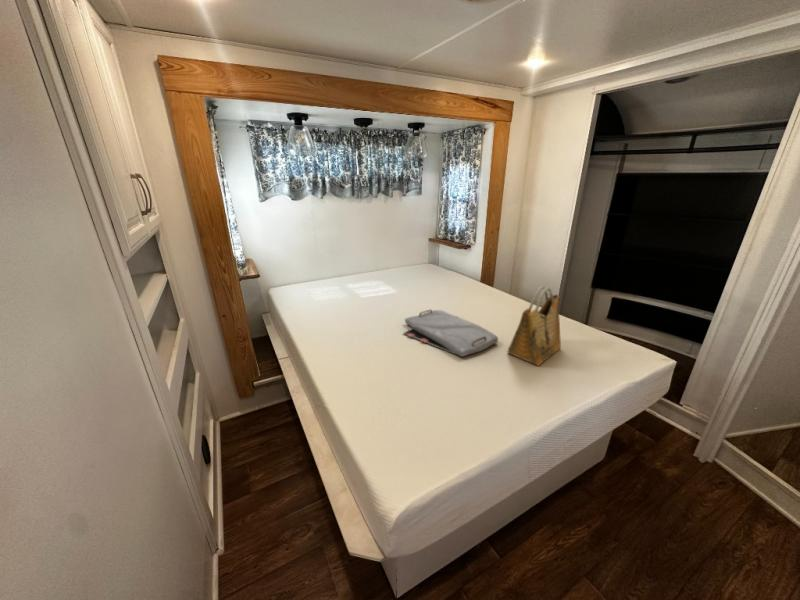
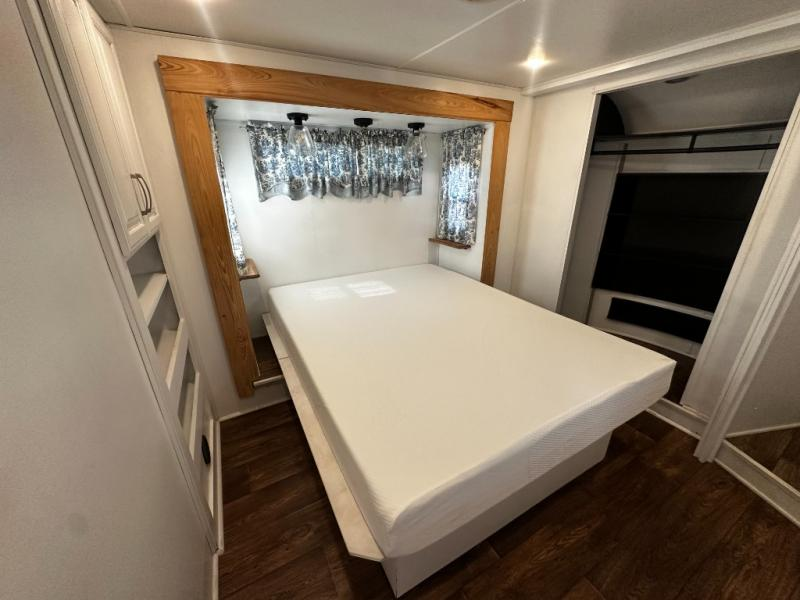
- grocery bag [506,285,562,367]
- serving tray [403,308,499,358]
